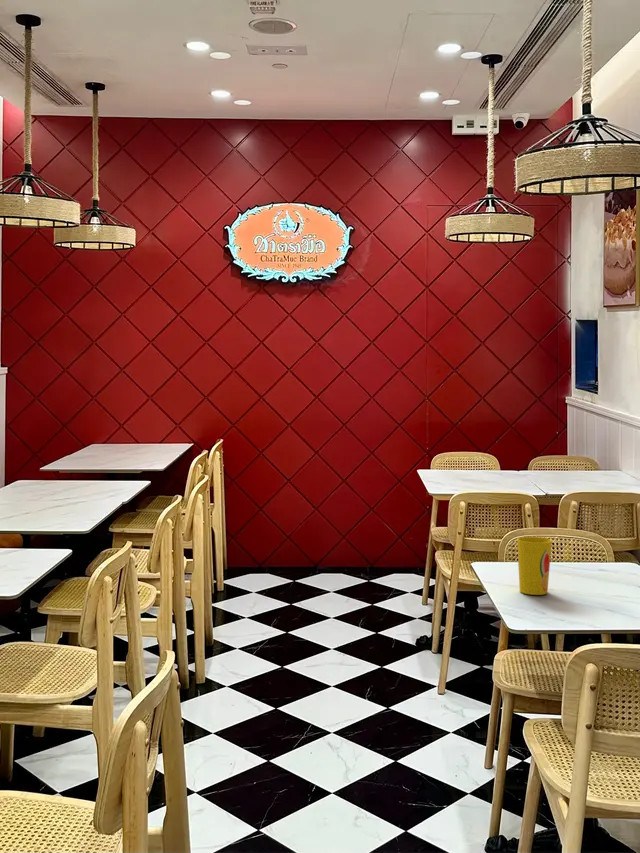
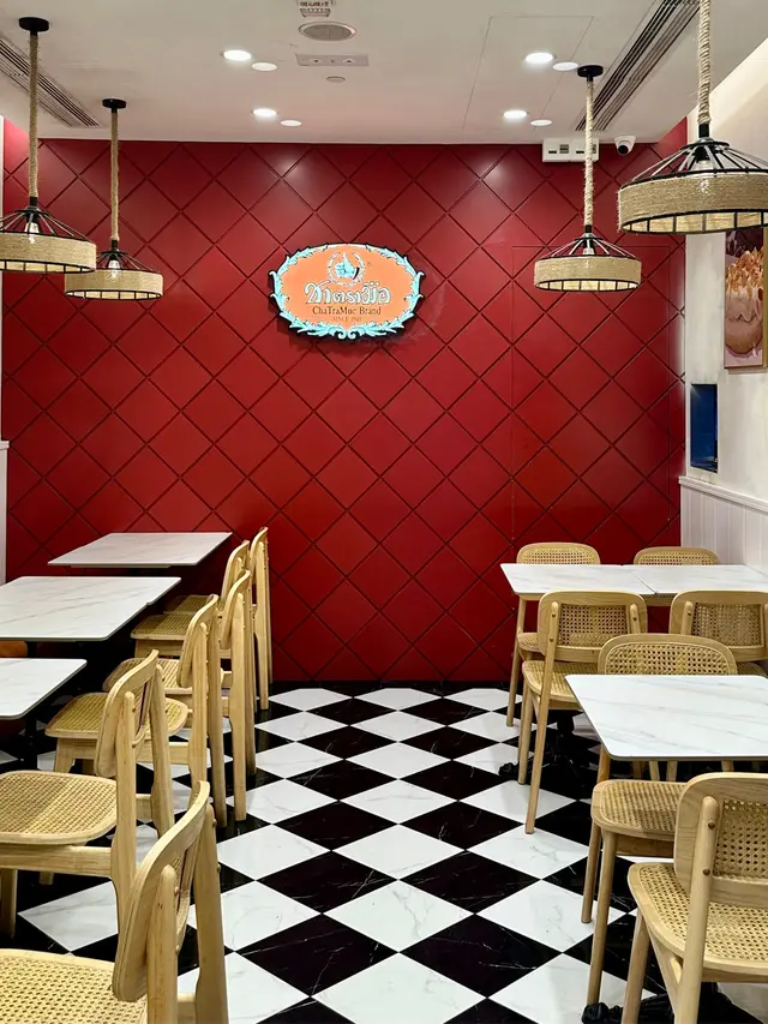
- cup [516,536,553,596]
